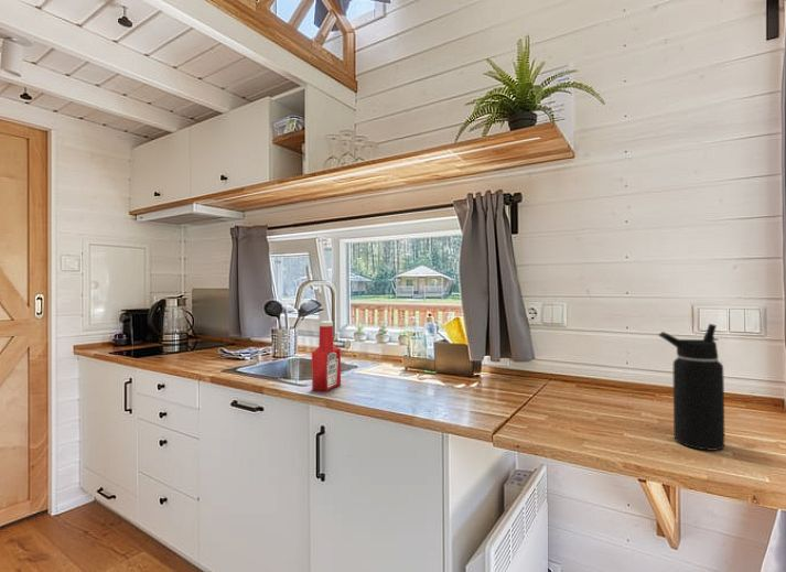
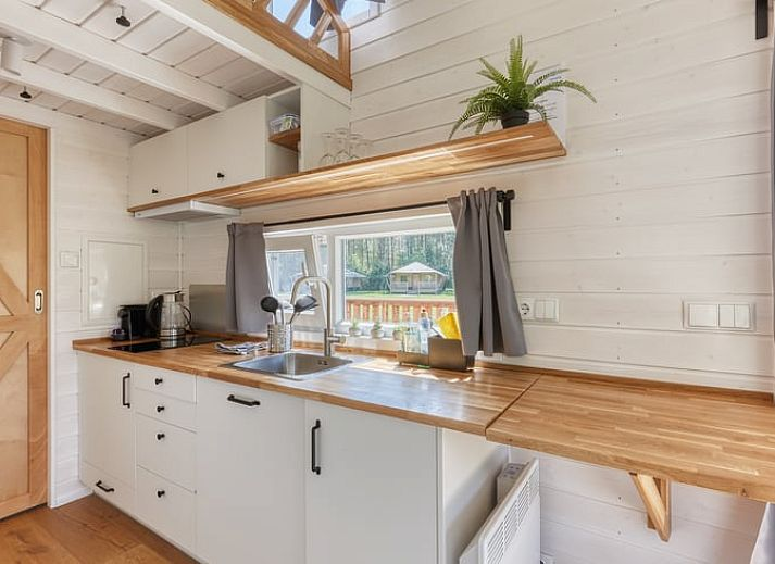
- soap bottle [311,320,342,392]
- water bottle [657,323,725,452]
